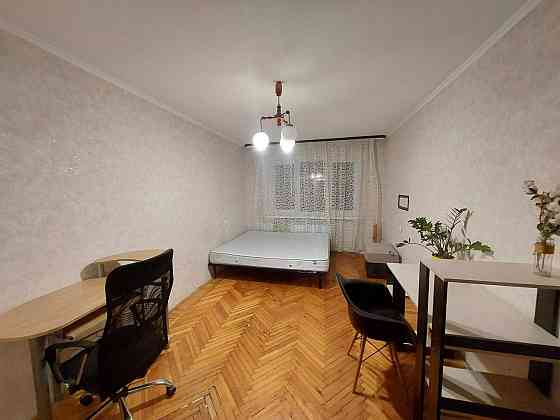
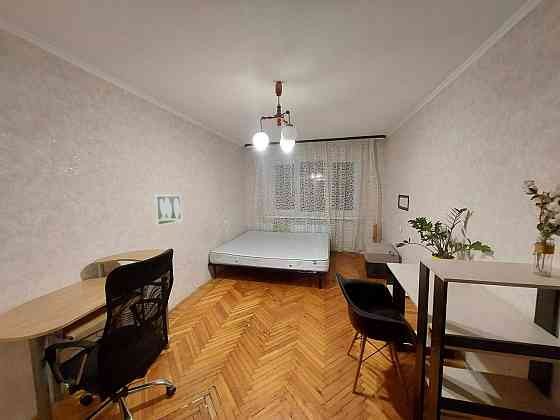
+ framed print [153,194,182,226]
